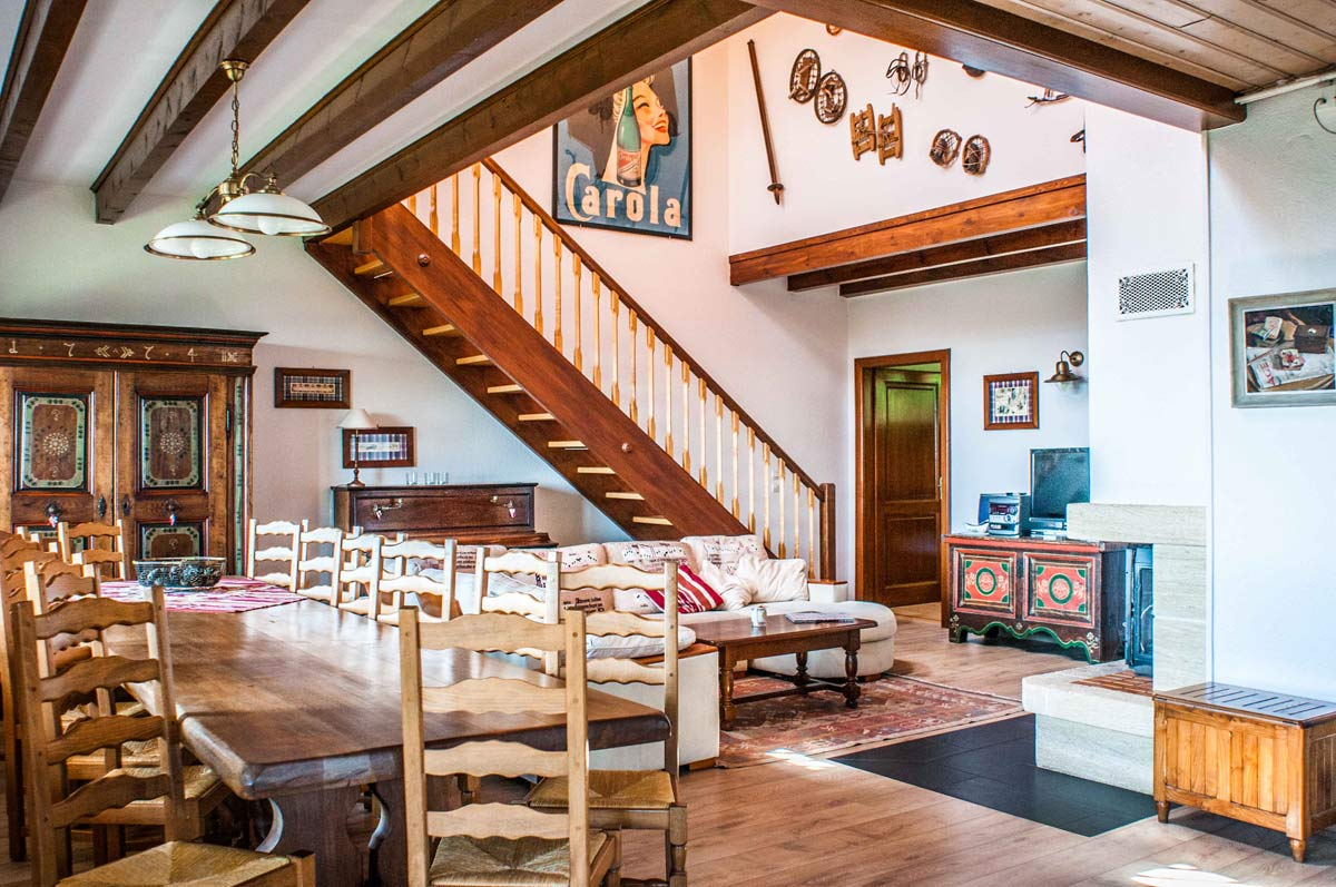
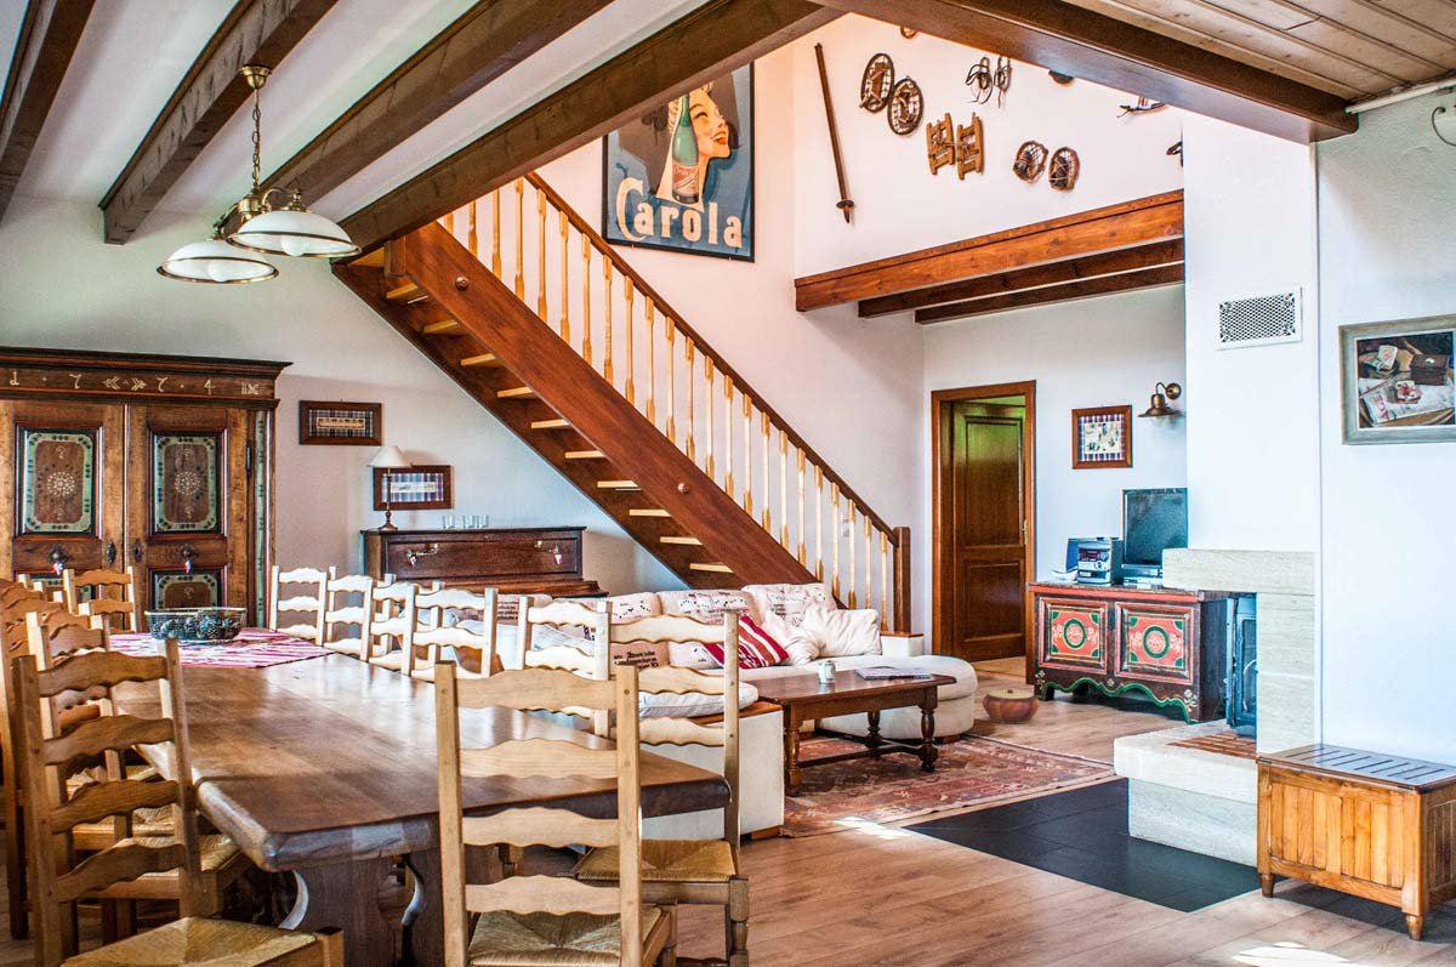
+ woven basket [982,688,1041,724]
